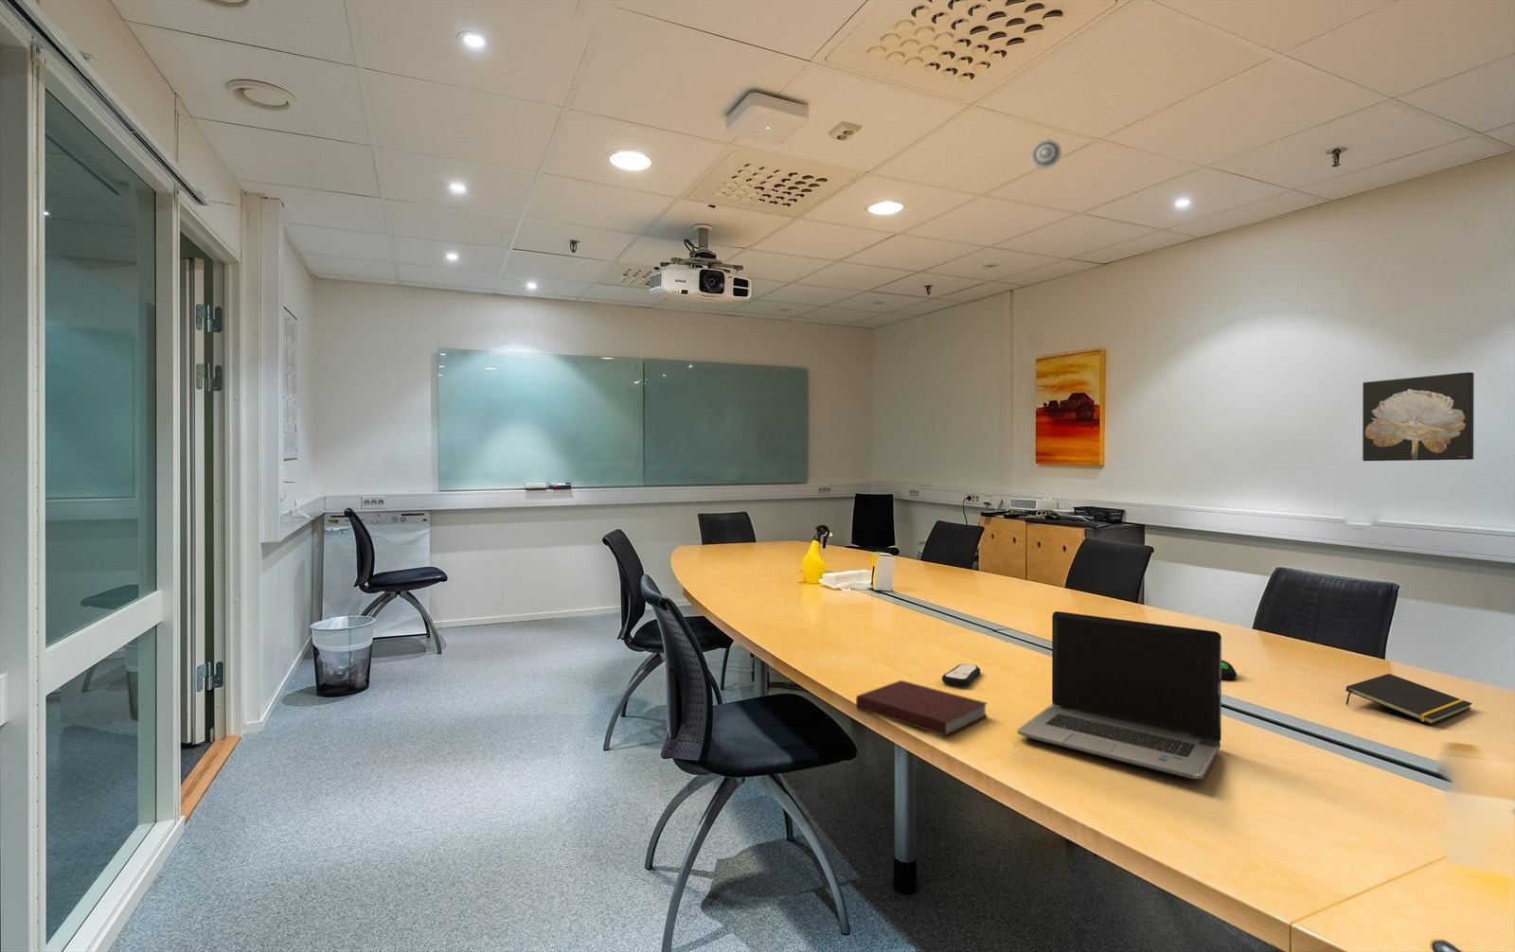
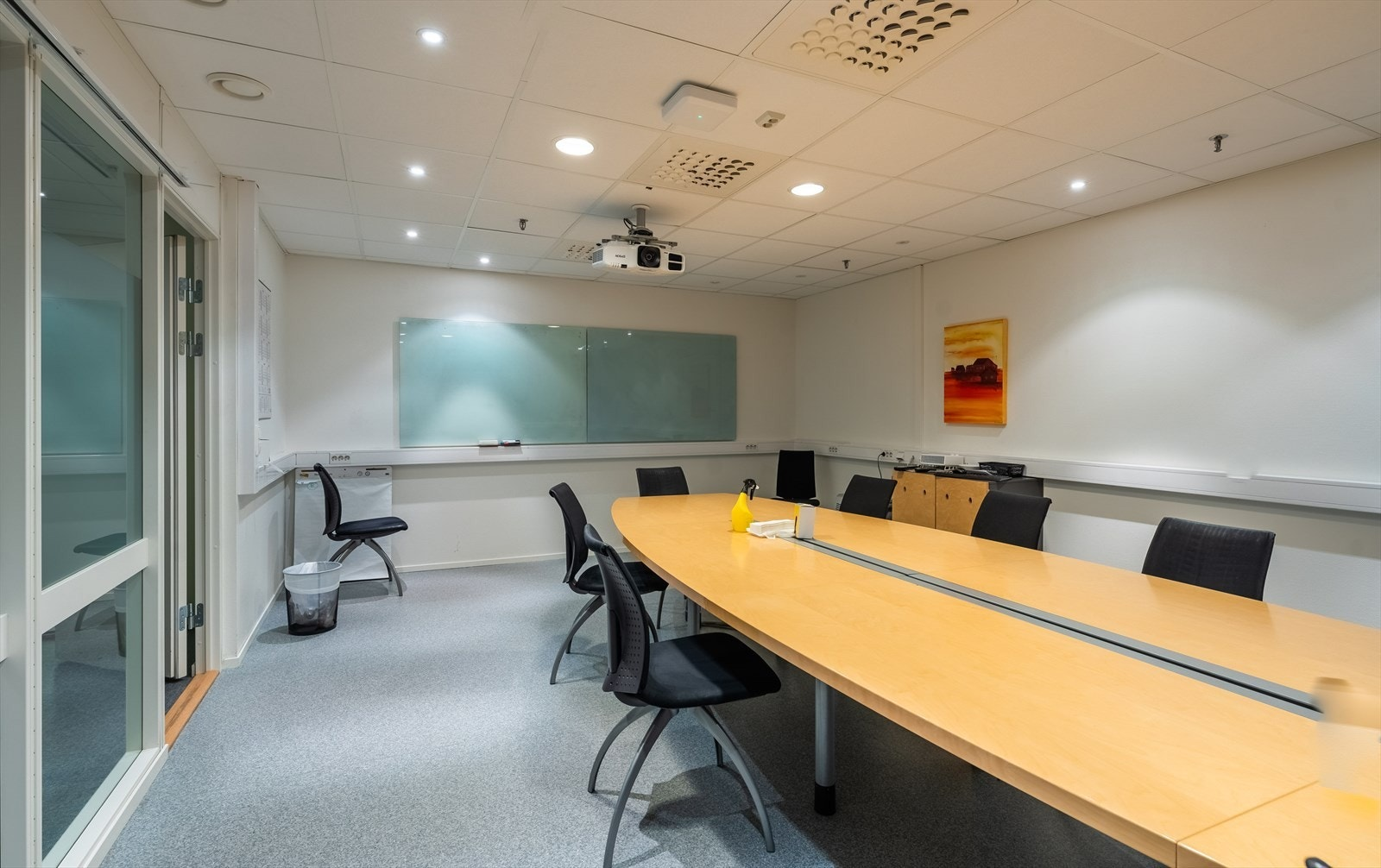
- wall art [1361,371,1474,462]
- notebook [855,680,988,737]
- laptop computer [1017,611,1222,780]
- remote control [941,664,981,687]
- computer mouse [1221,659,1237,680]
- smoke detector [1029,138,1062,169]
- notepad [1346,672,1473,725]
